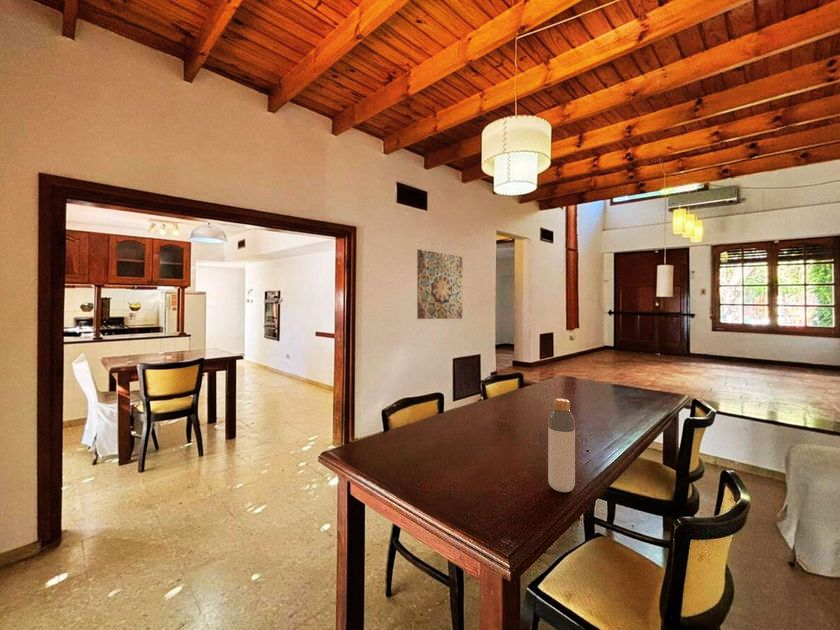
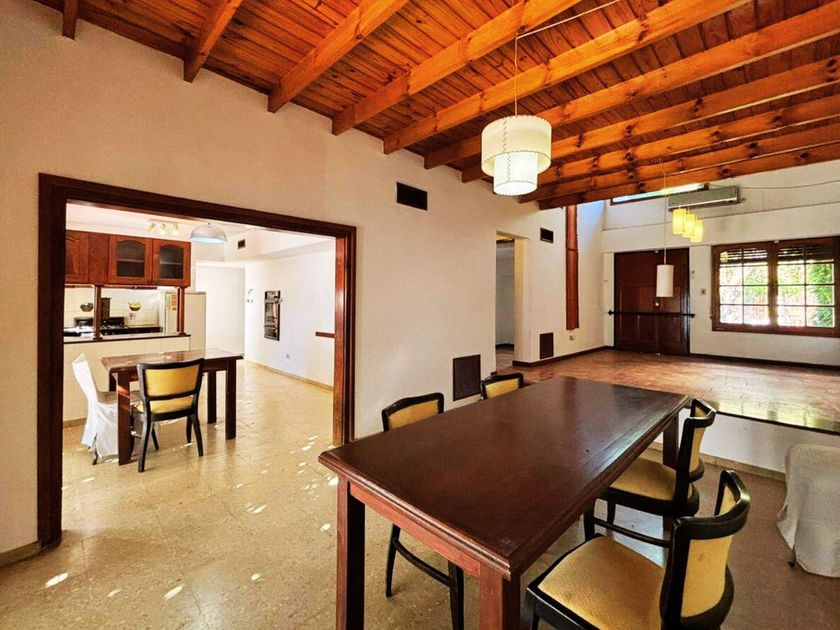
- bottle [547,398,576,493]
- wall art [416,248,463,320]
